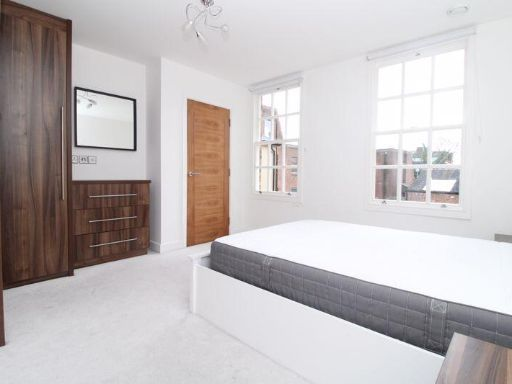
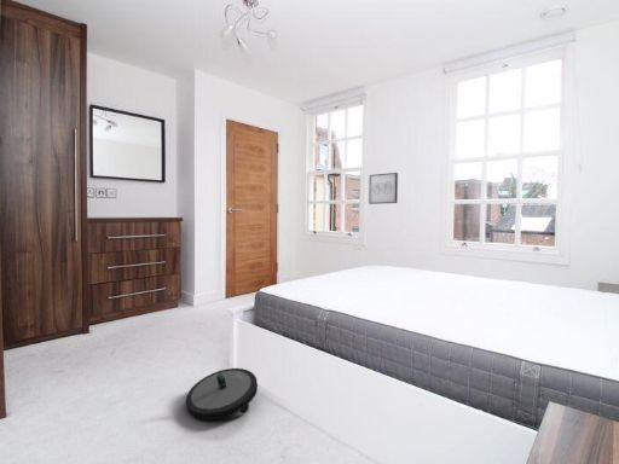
+ robot vacuum [185,367,259,422]
+ wall art [368,172,399,205]
